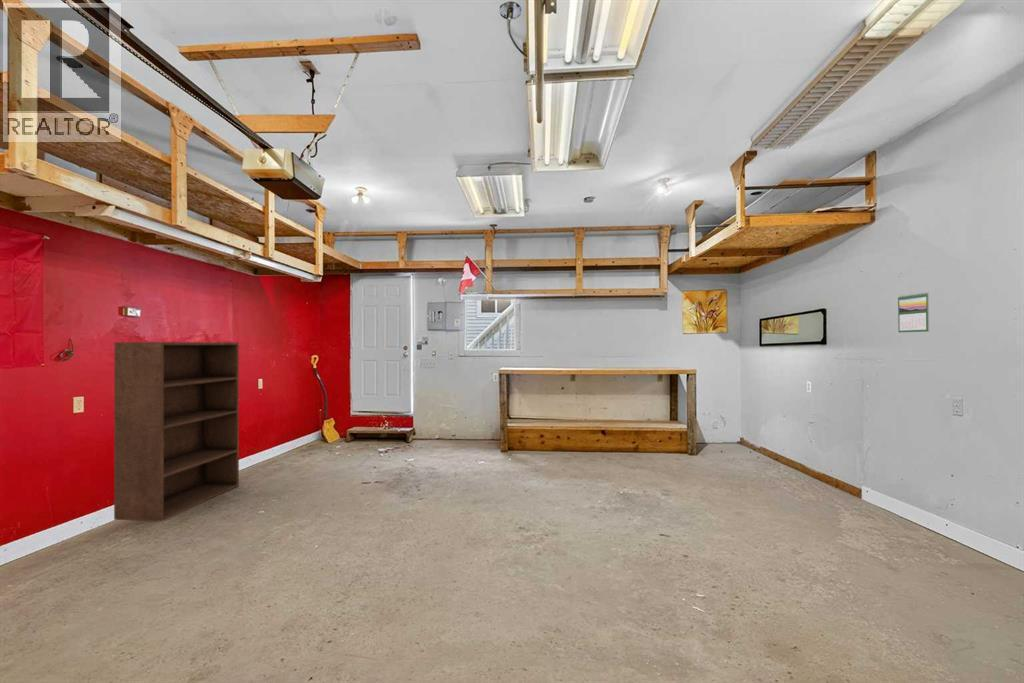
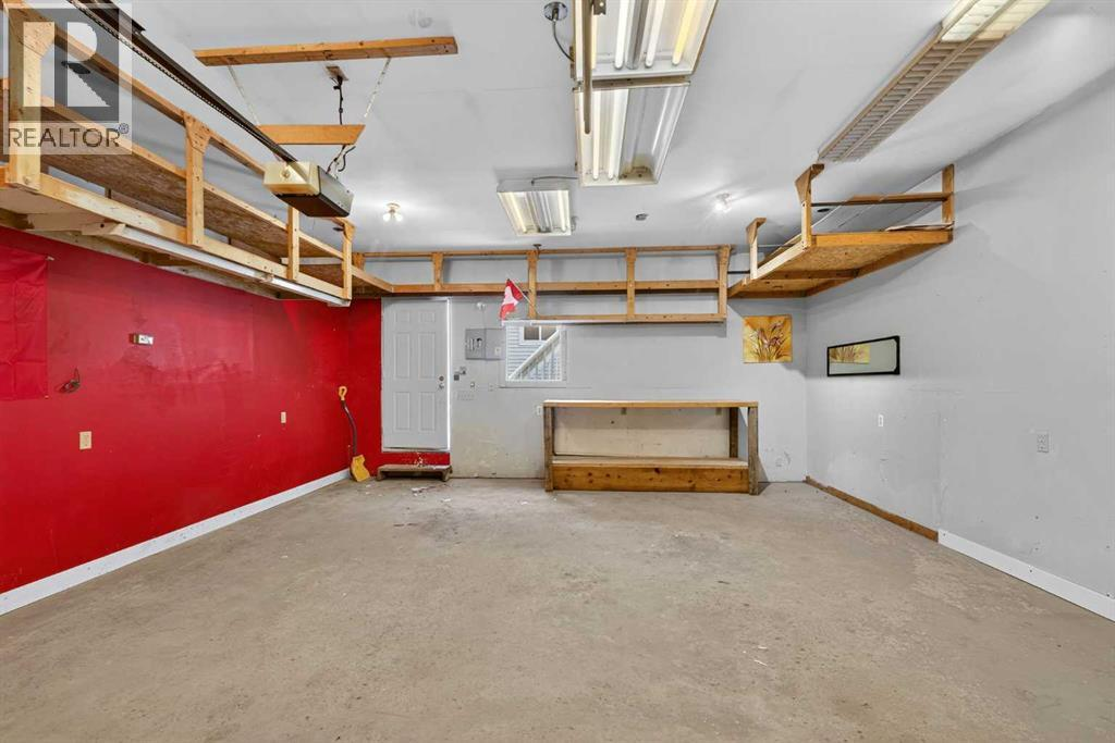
- bookshelf [113,341,240,522]
- calendar [897,291,930,333]
